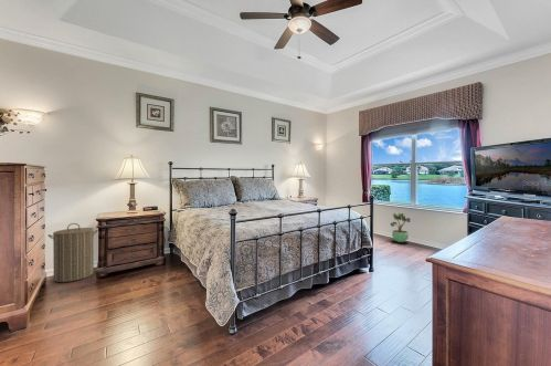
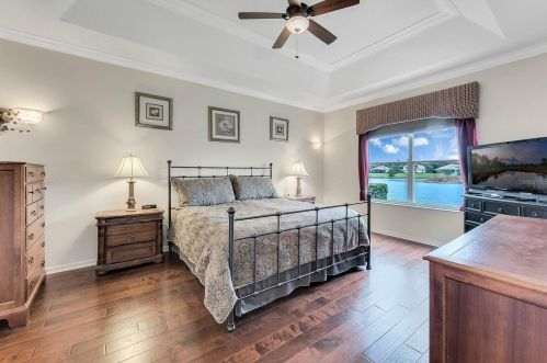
- potted plant [390,212,411,243]
- laundry hamper [47,222,99,283]
